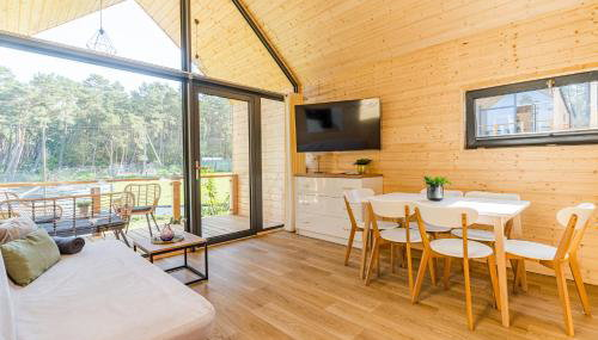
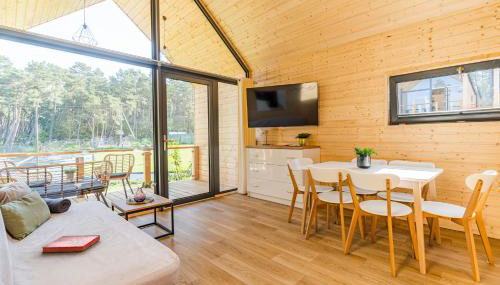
+ hardback book [41,234,101,253]
